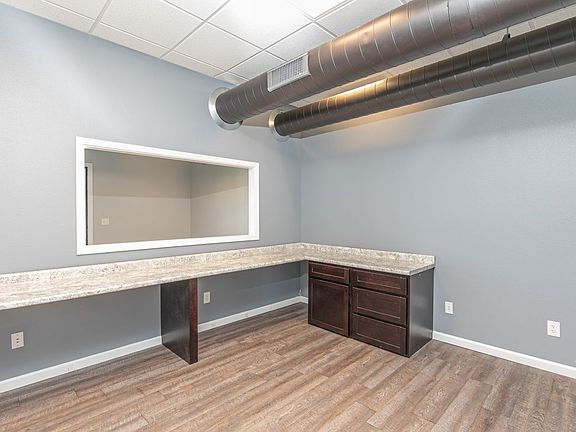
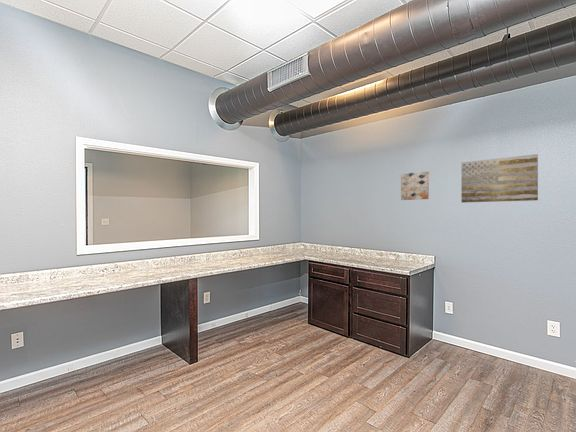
+ wall art [400,170,430,201]
+ wall art [460,153,539,204]
